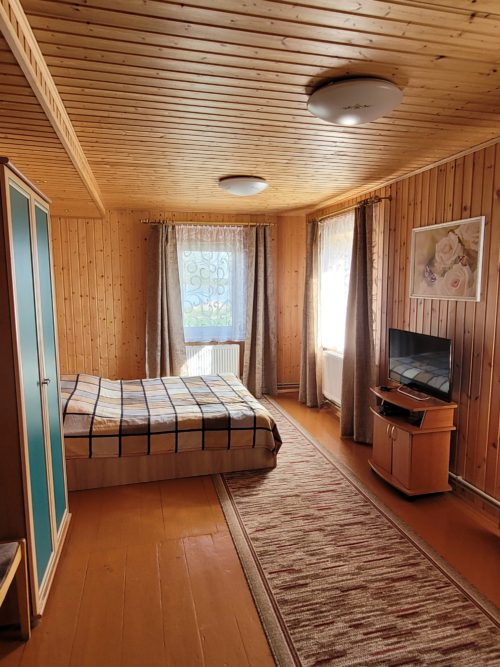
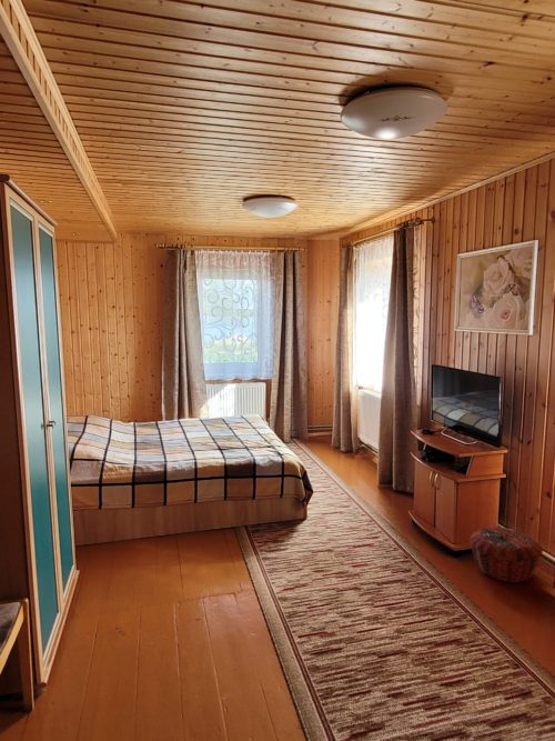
+ woven basket [468,525,544,583]
